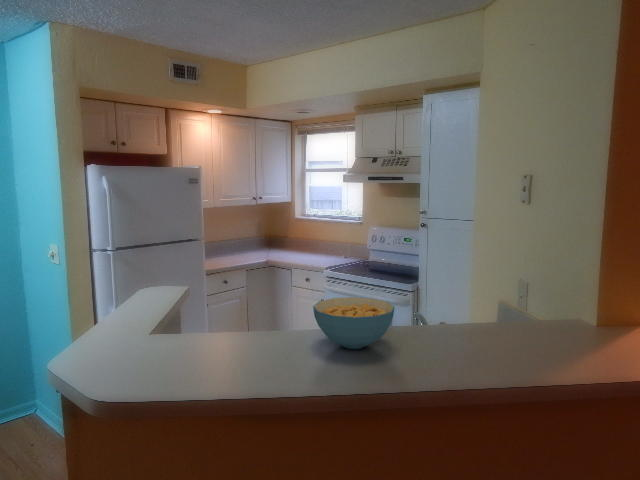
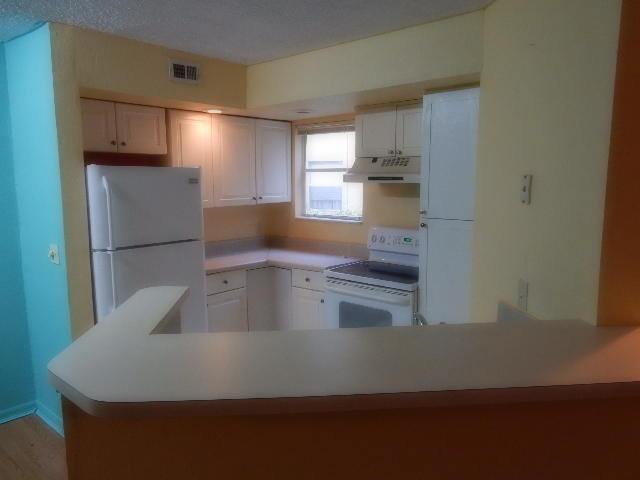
- cereal bowl [312,296,396,350]
